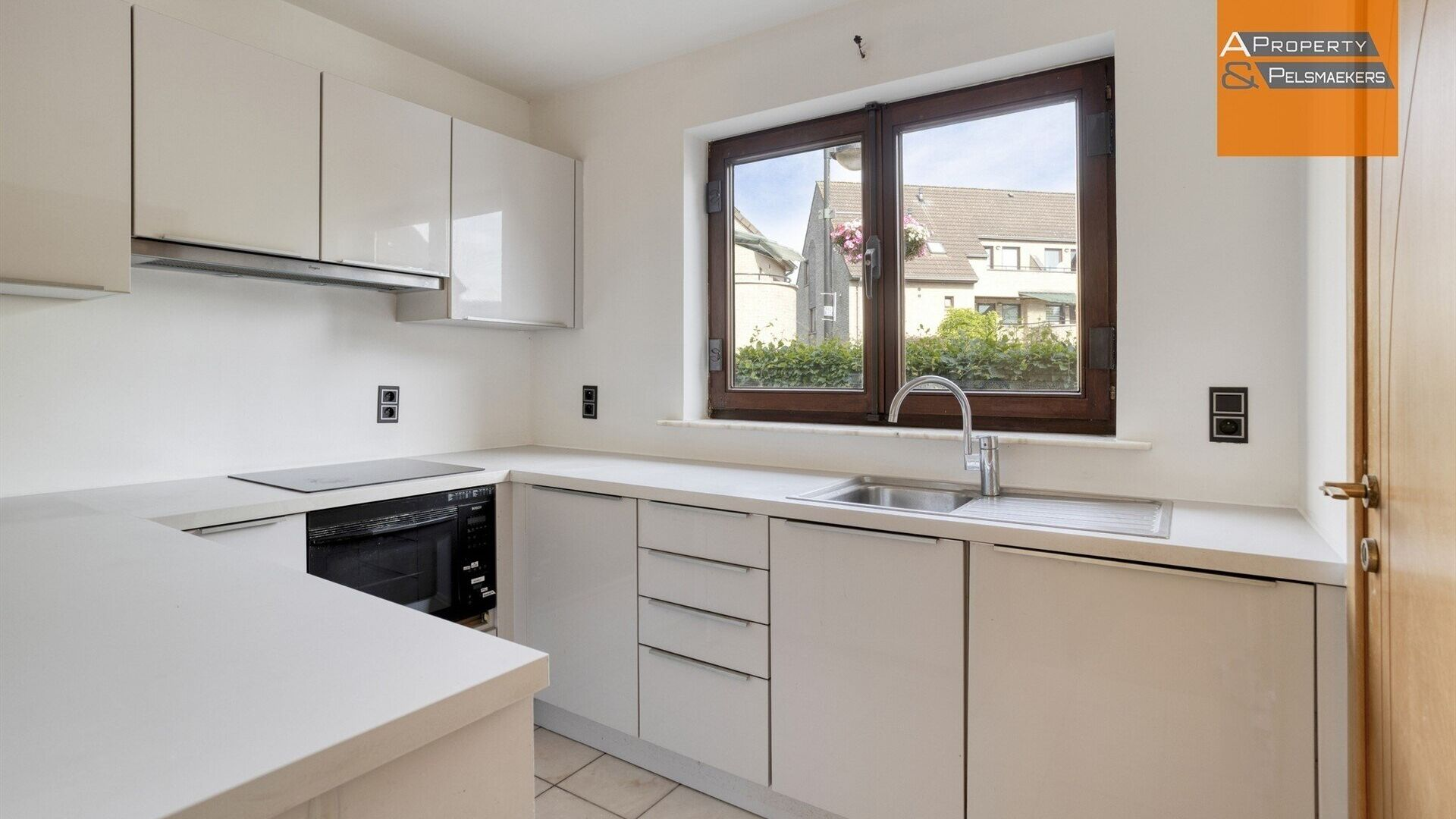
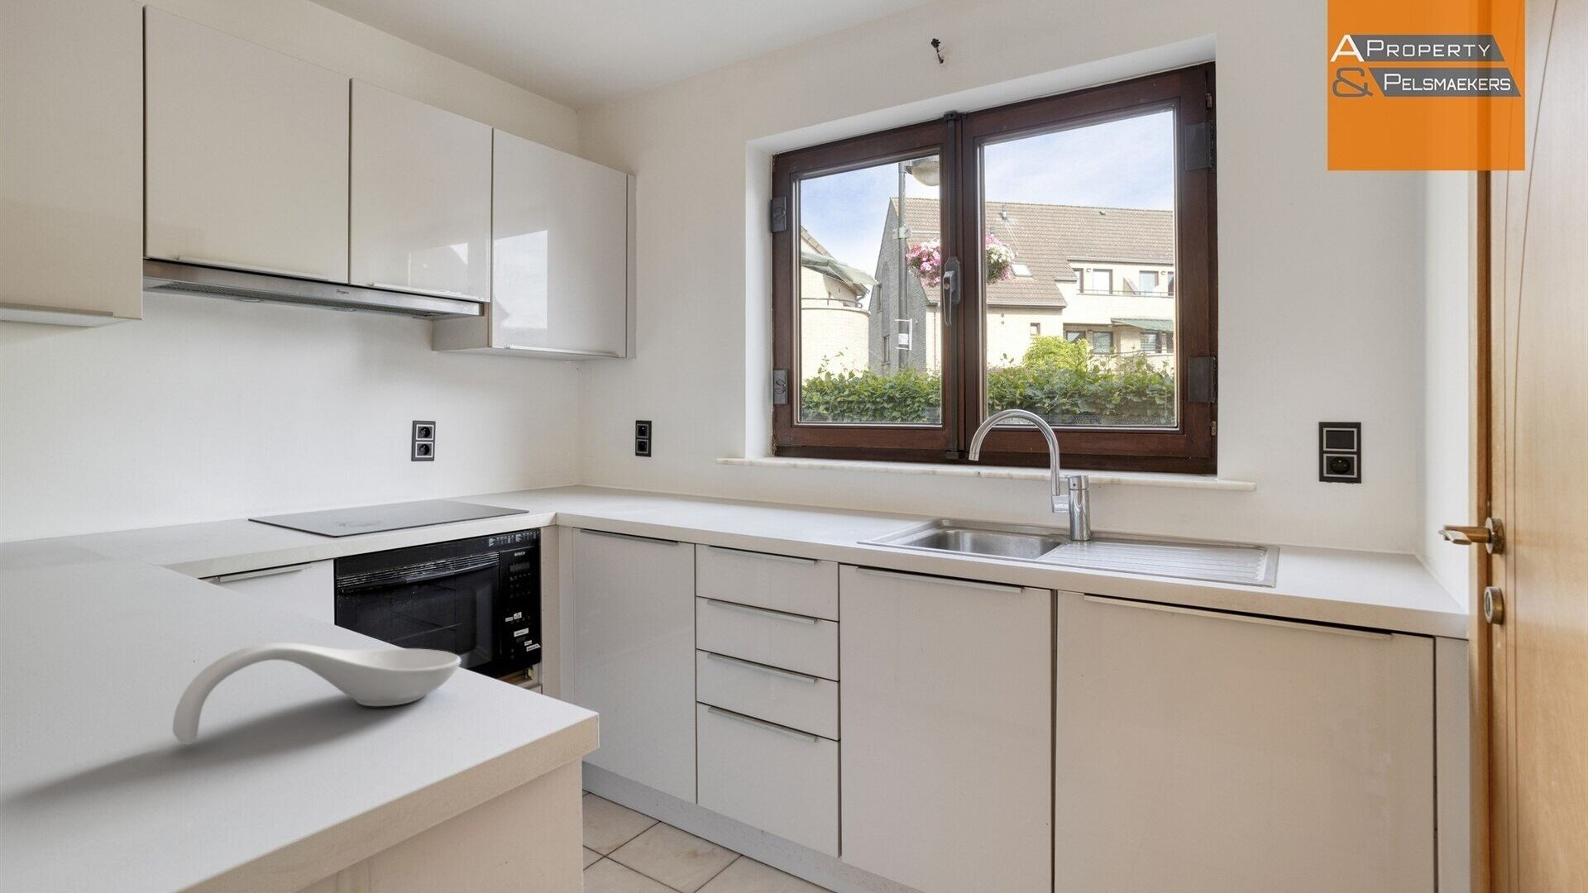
+ spoon rest [172,641,461,746]
